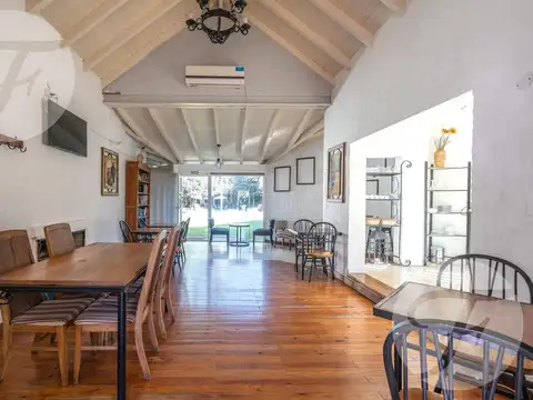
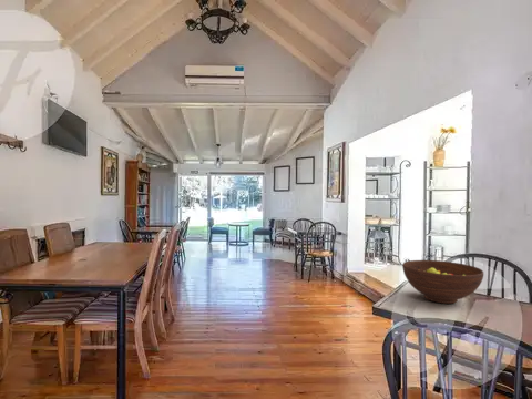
+ fruit bowl [401,259,484,305]
